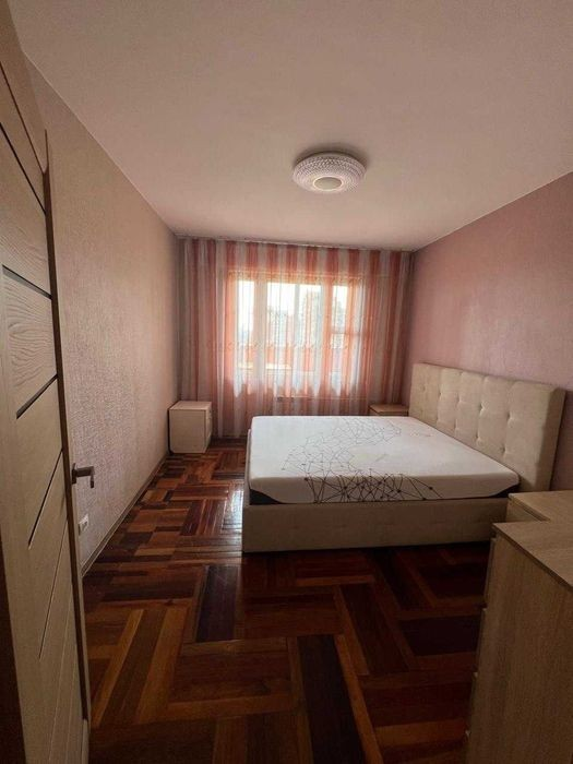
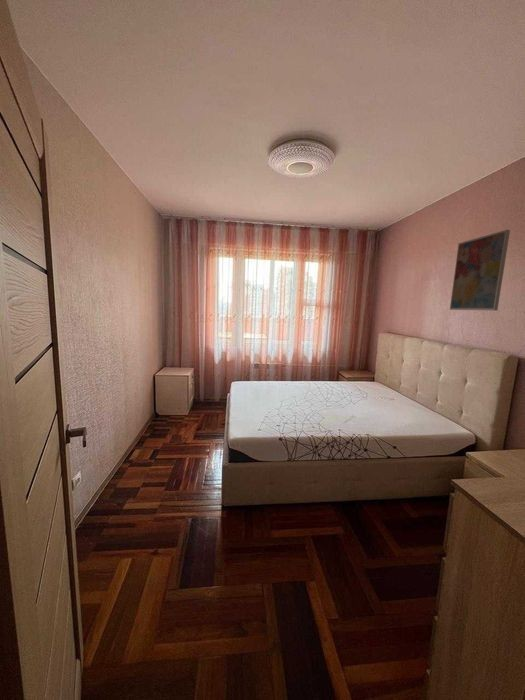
+ wall art [449,229,511,312]
